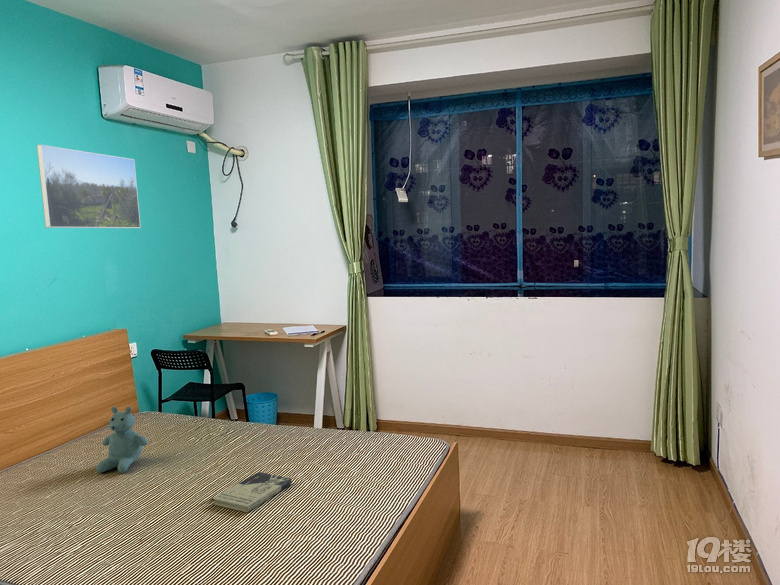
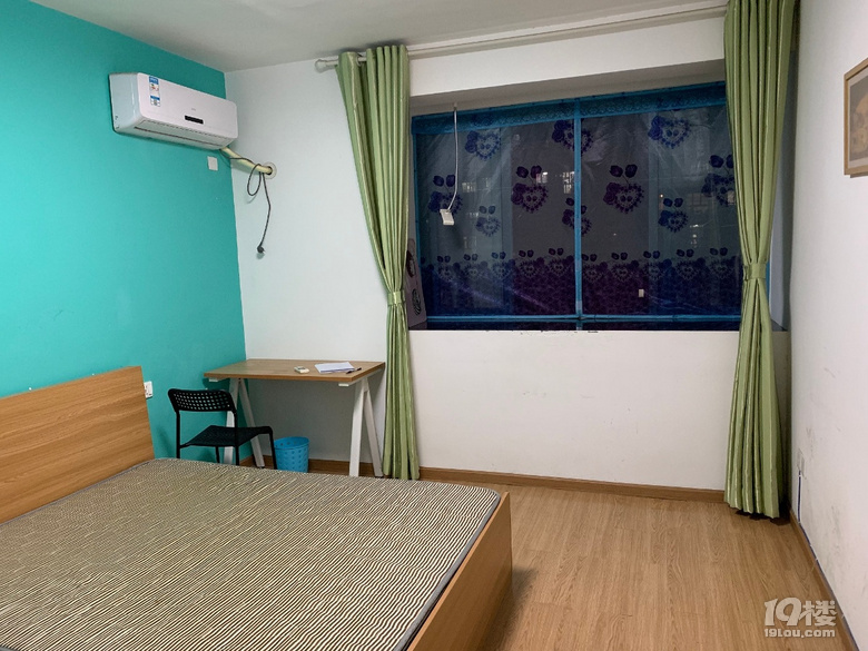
- book [212,471,293,514]
- stuffed bear [95,406,149,474]
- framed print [36,144,142,229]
